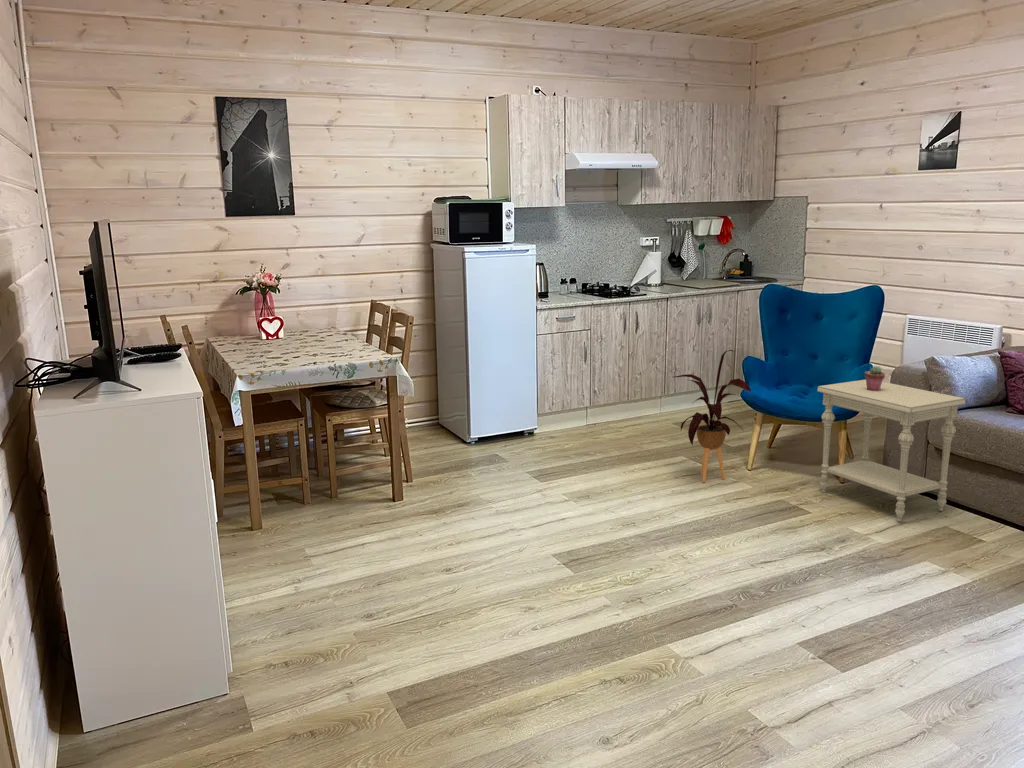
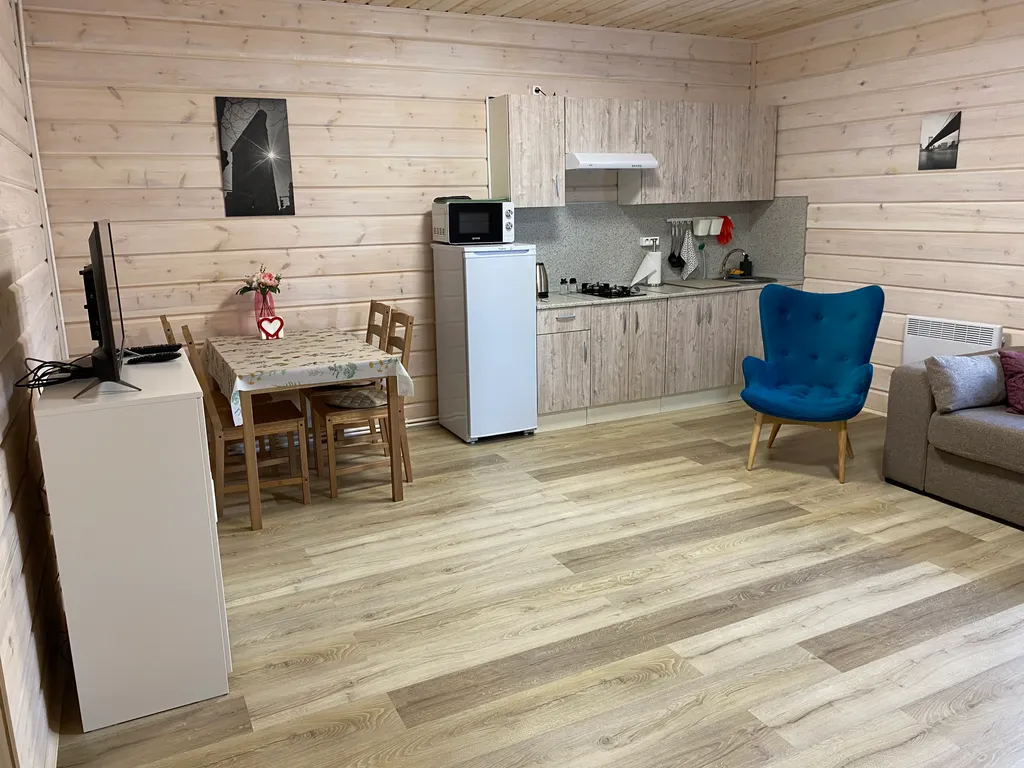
- side table [816,379,966,522]
- potted succulent [863,365,886,391]
- house plant [673,349,752,483]
